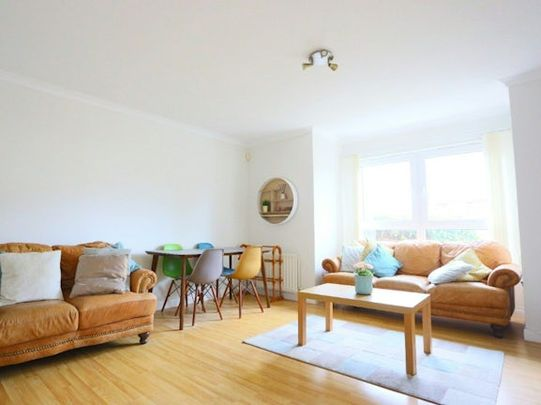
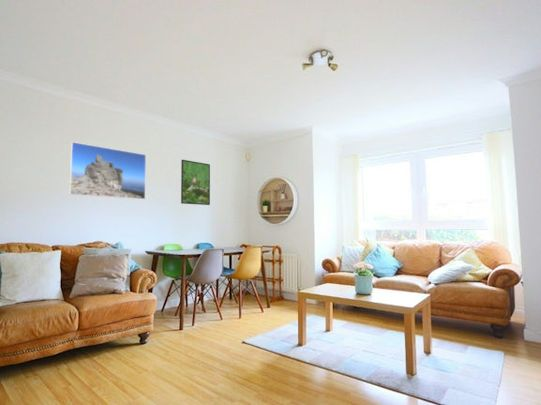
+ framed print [180,159,211,206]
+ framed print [68,141,147,200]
